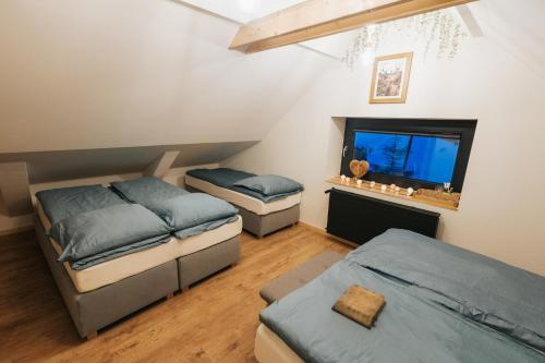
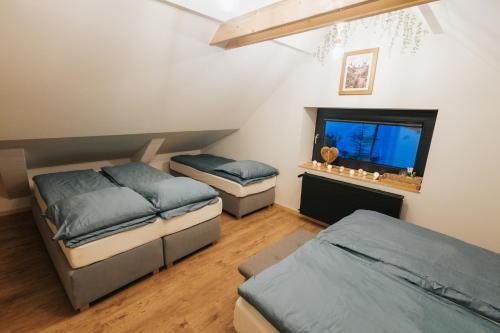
- diary [330,282,388,330]
